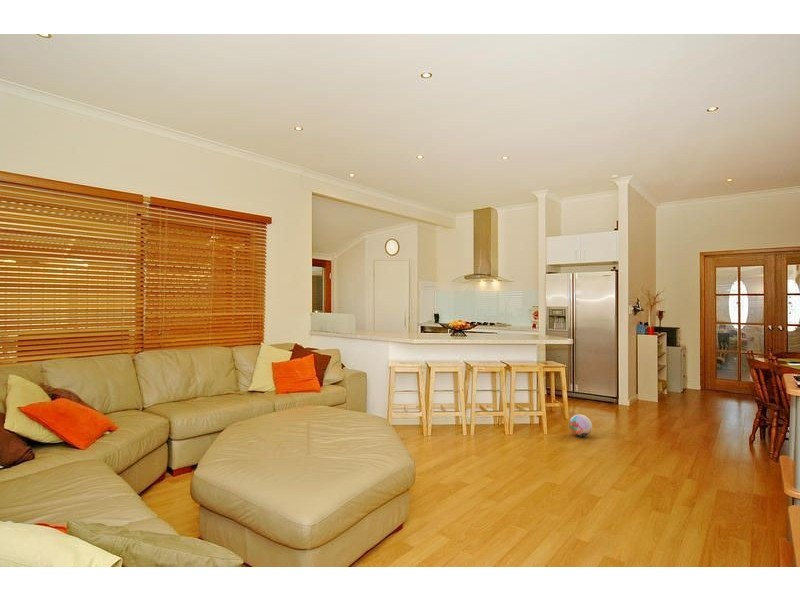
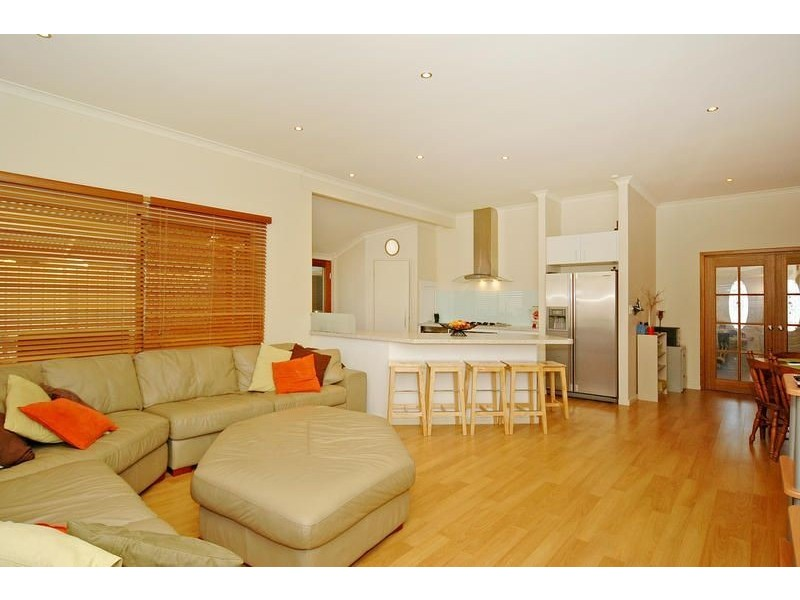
- ball [568,413,593,438]
